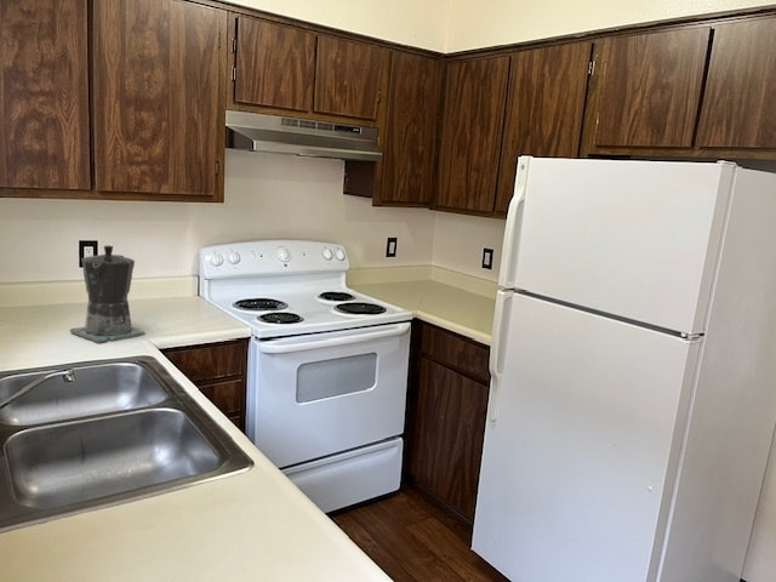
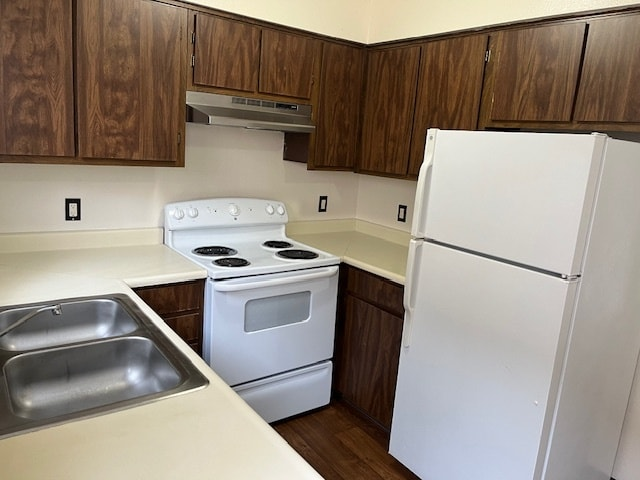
- coffee maker [69,244,147,344]
